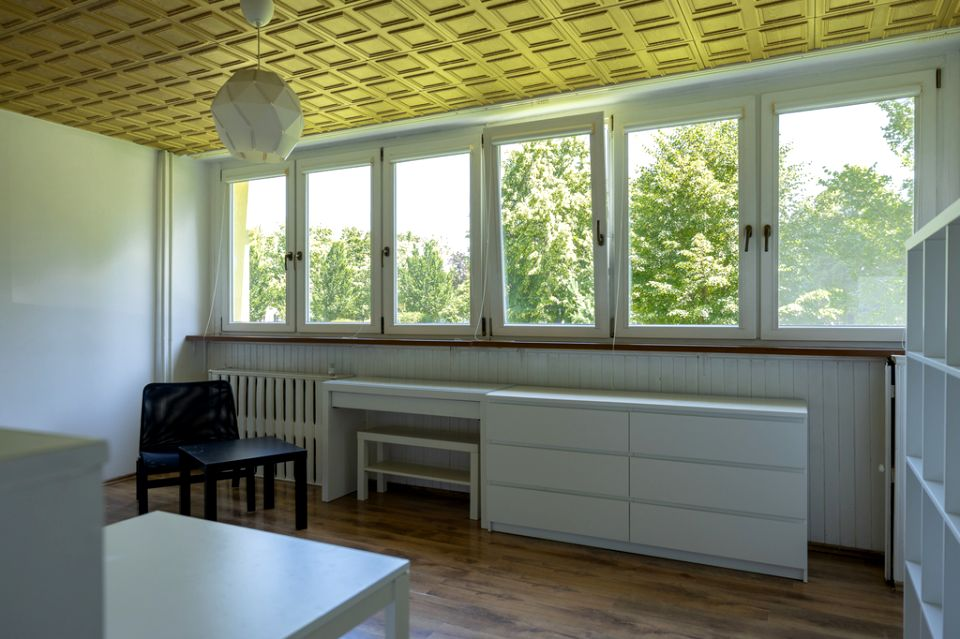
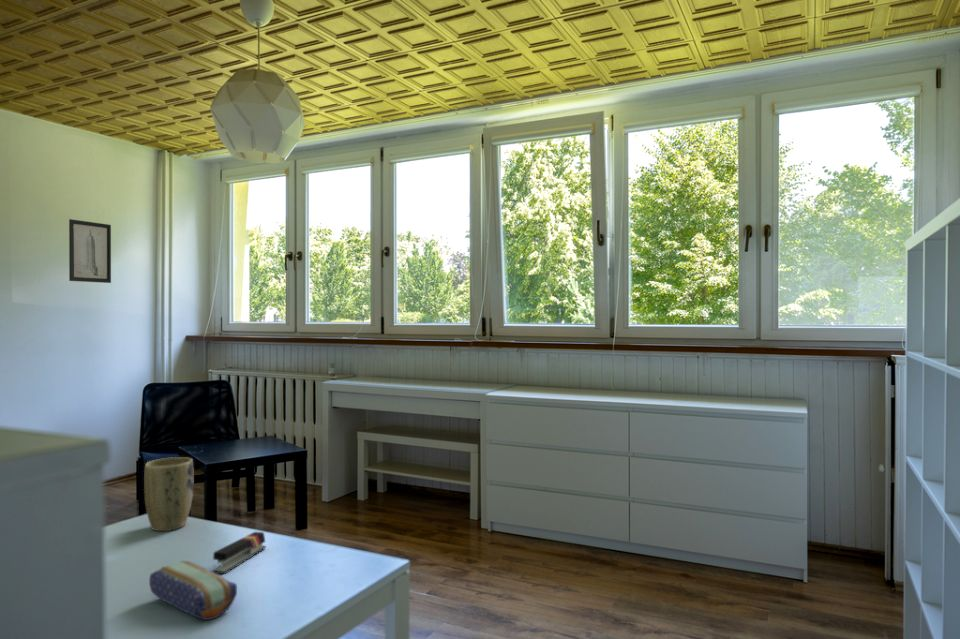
+ wall art [68,218,112,284]
+ plant pot [143,456,195,532]
+ stapler [212,531,267,575]
+ pencil case [148,560,238,621]
